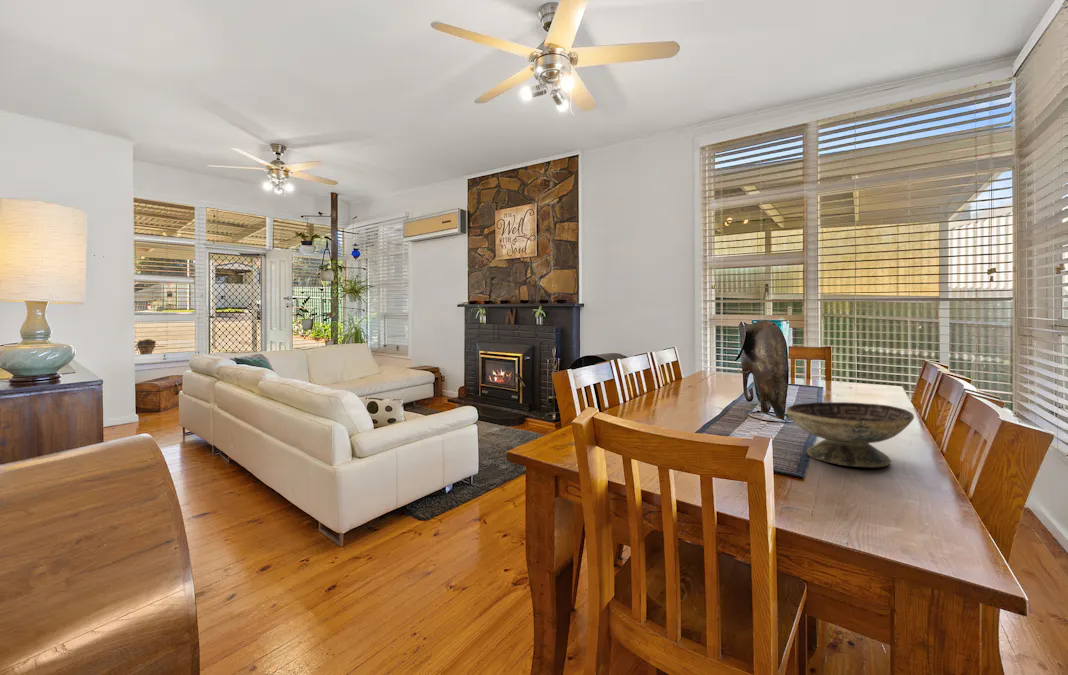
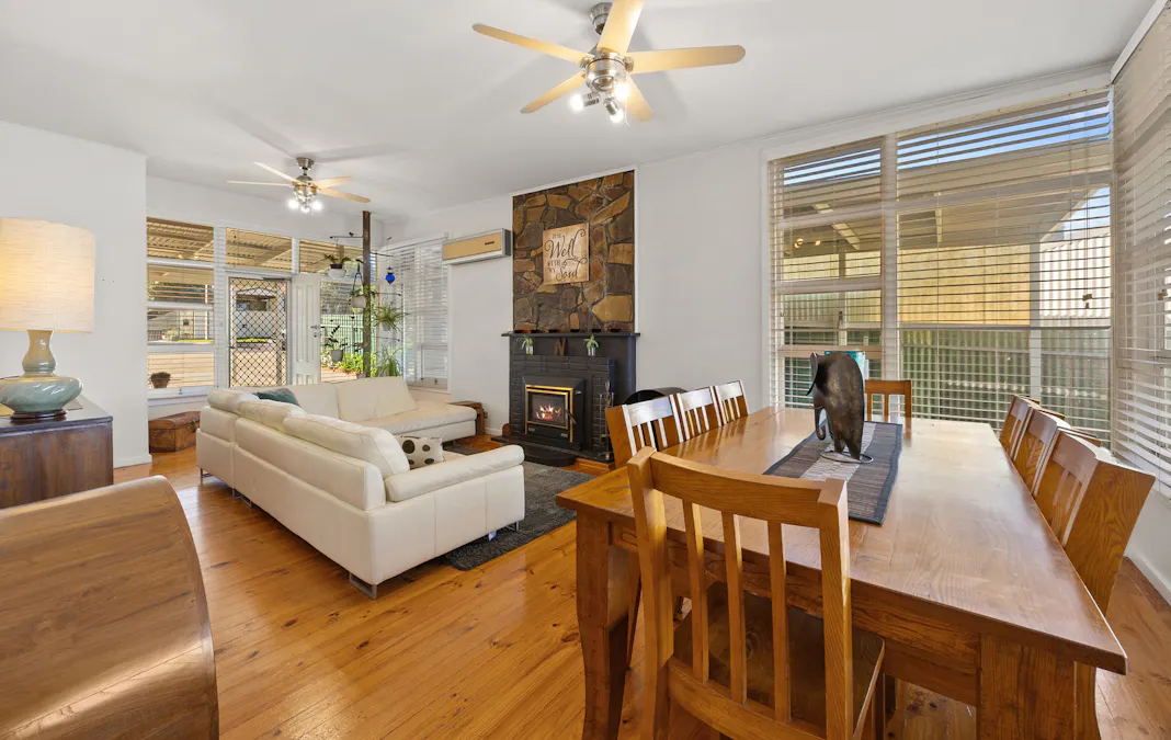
- decorative bowl [785,401,915,469]
